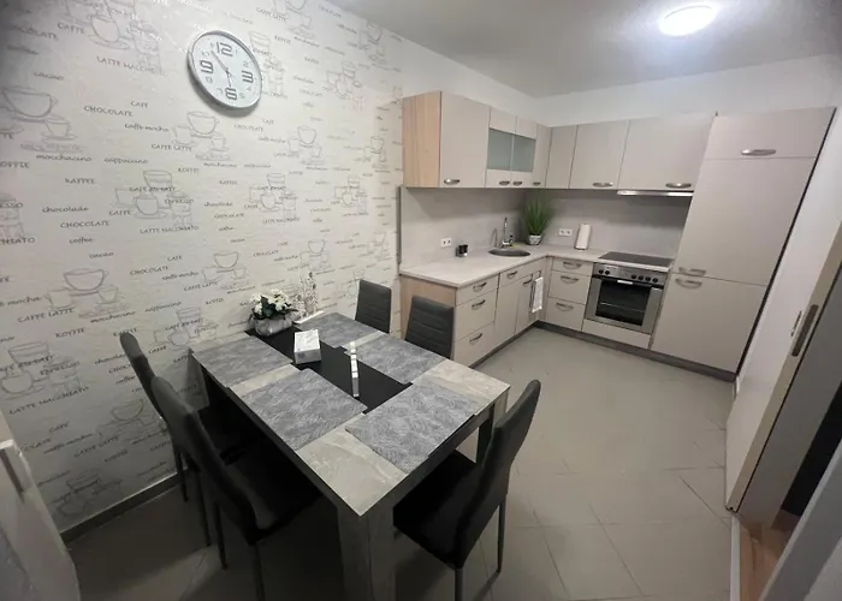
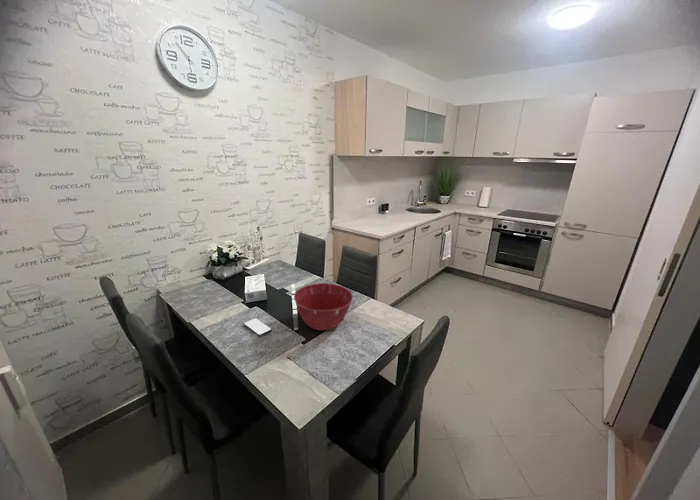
+ mixing bowl [293,282,354,331]
+ smartphone [243,317,273,337]
